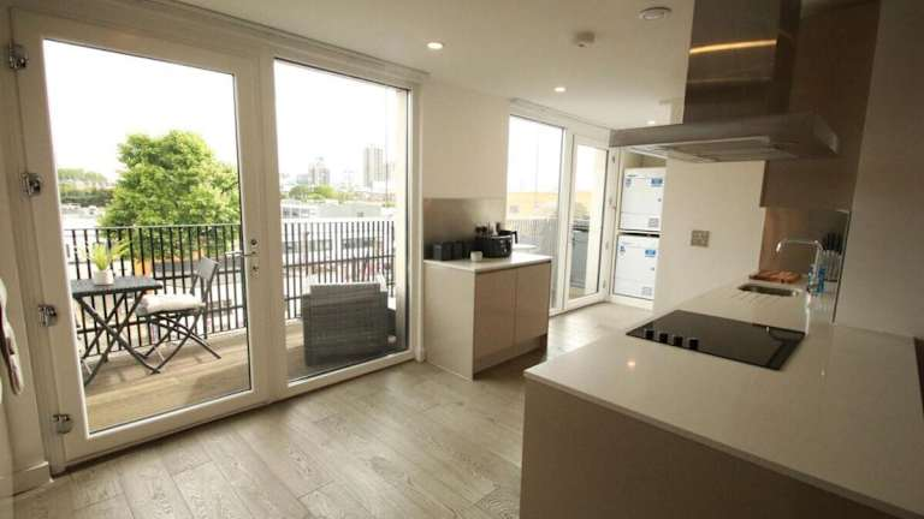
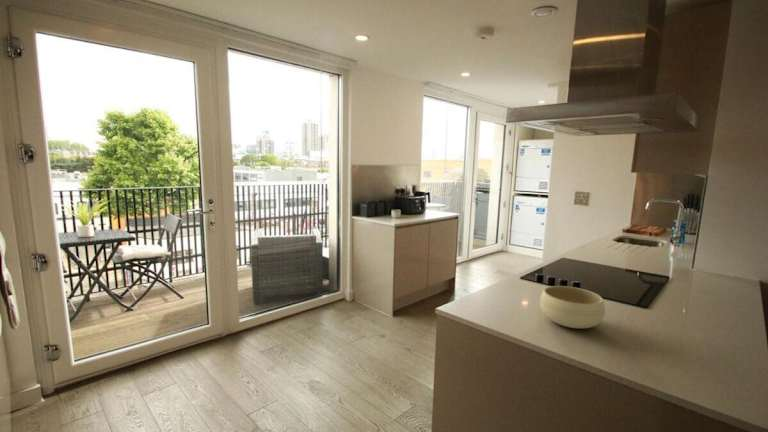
+ bowl [539,285,606,330]
